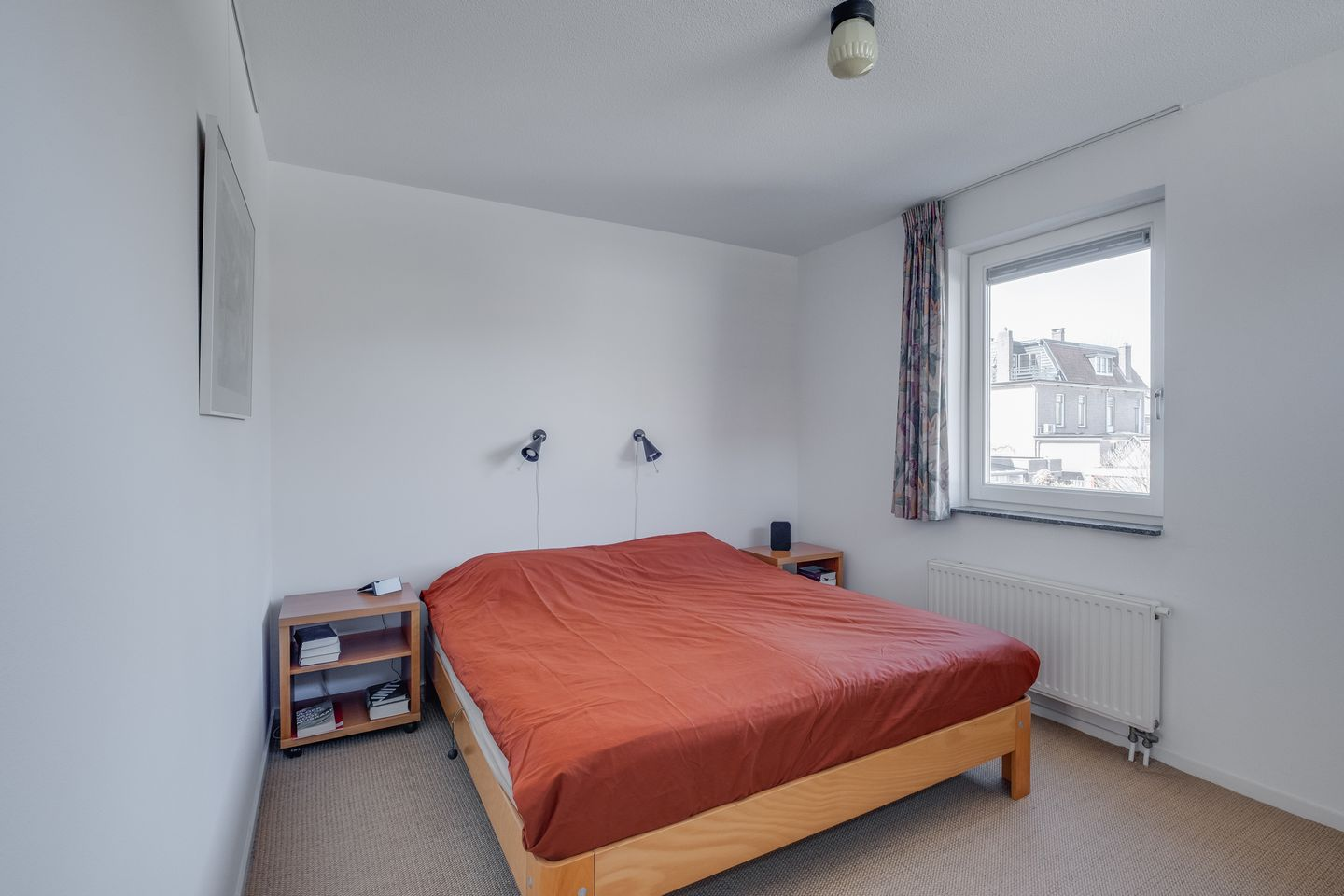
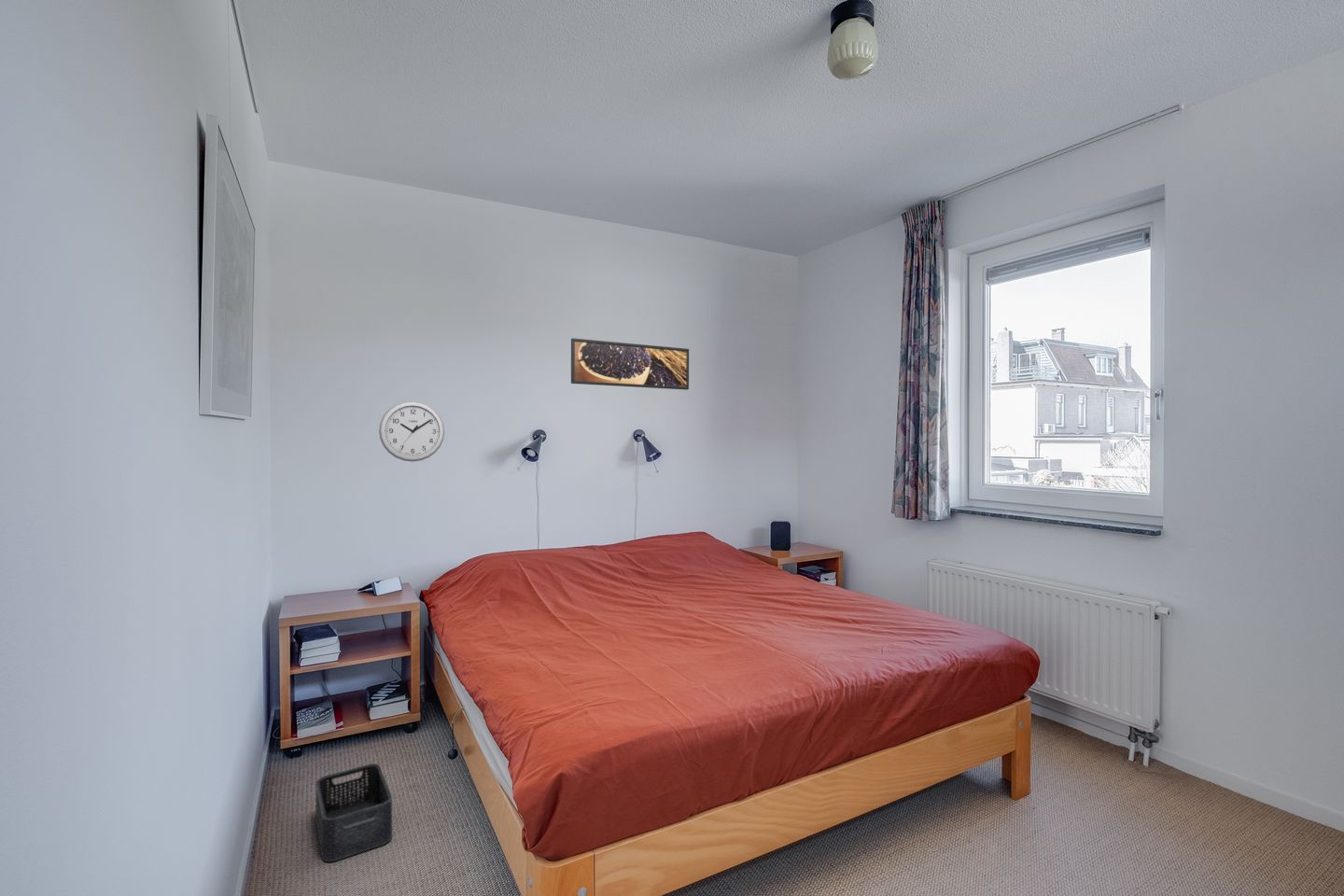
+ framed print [570,337,690,391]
+ wall clock [378,399,445,463]
+ storage bin [315,763,393,862]
